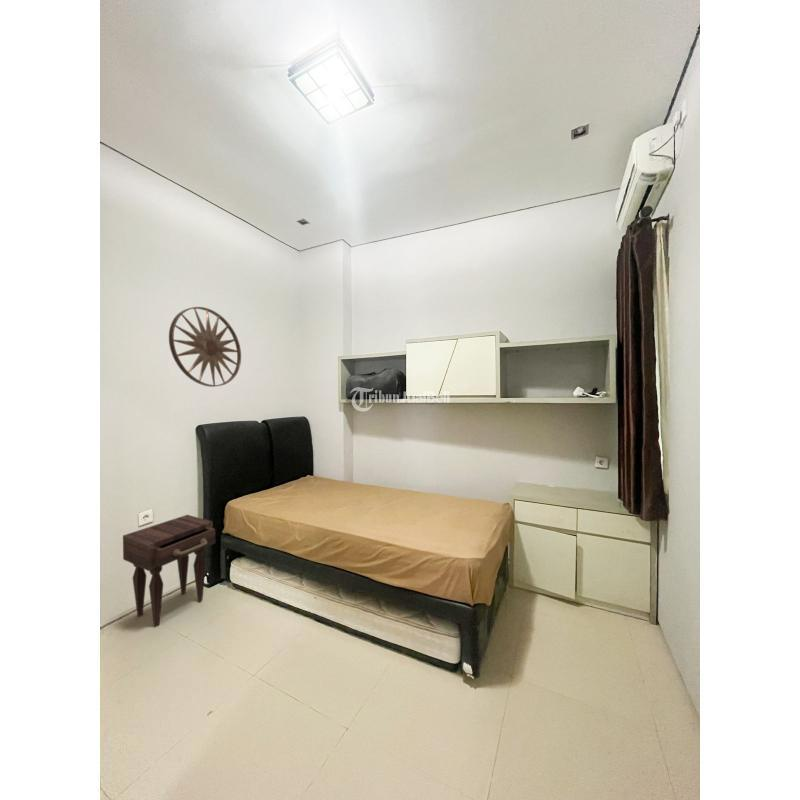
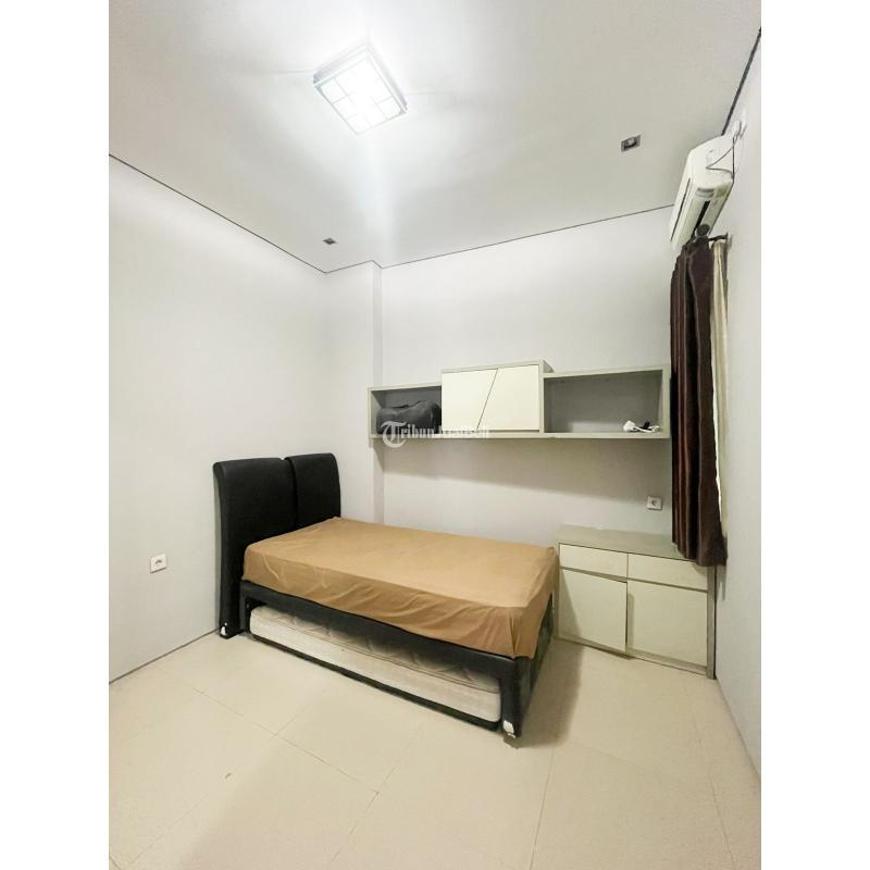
- nightstand [122,514,216,628]
- wall art [168,306,242,388]
